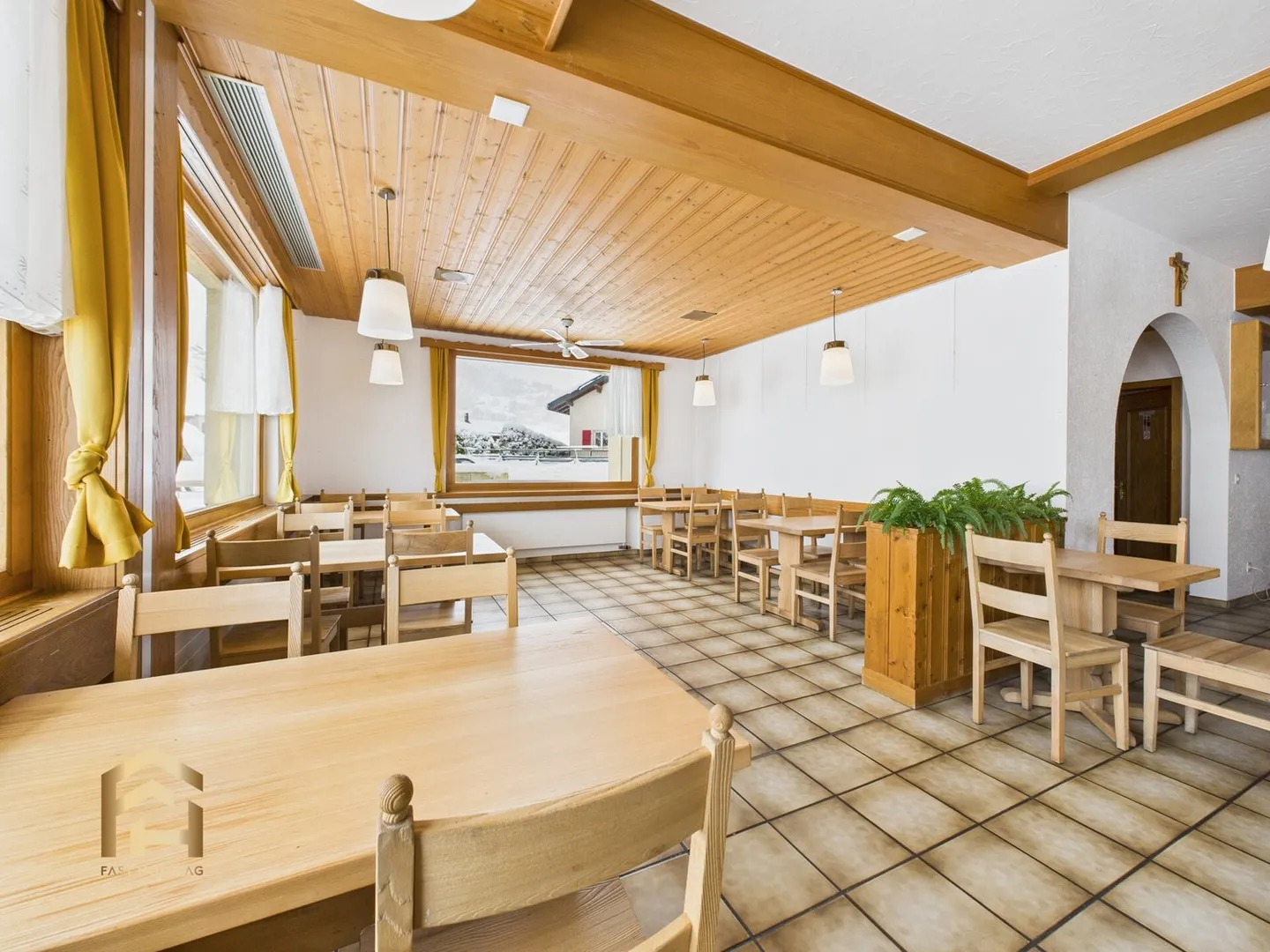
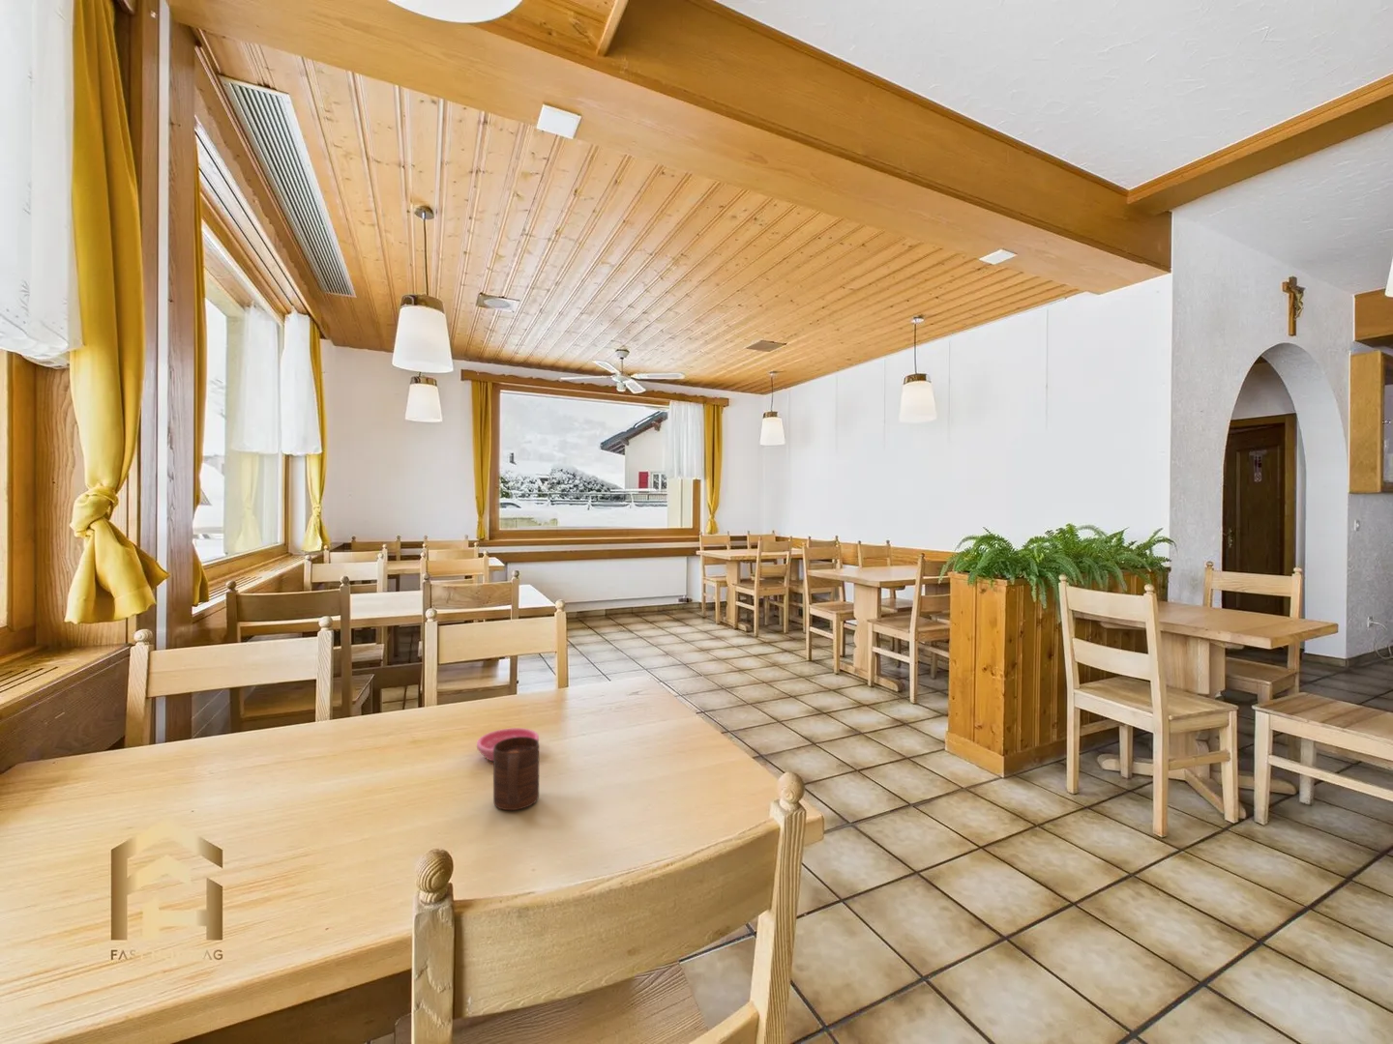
+ saucer [476,727,540,762]
+ cup [492,737,540,812]
